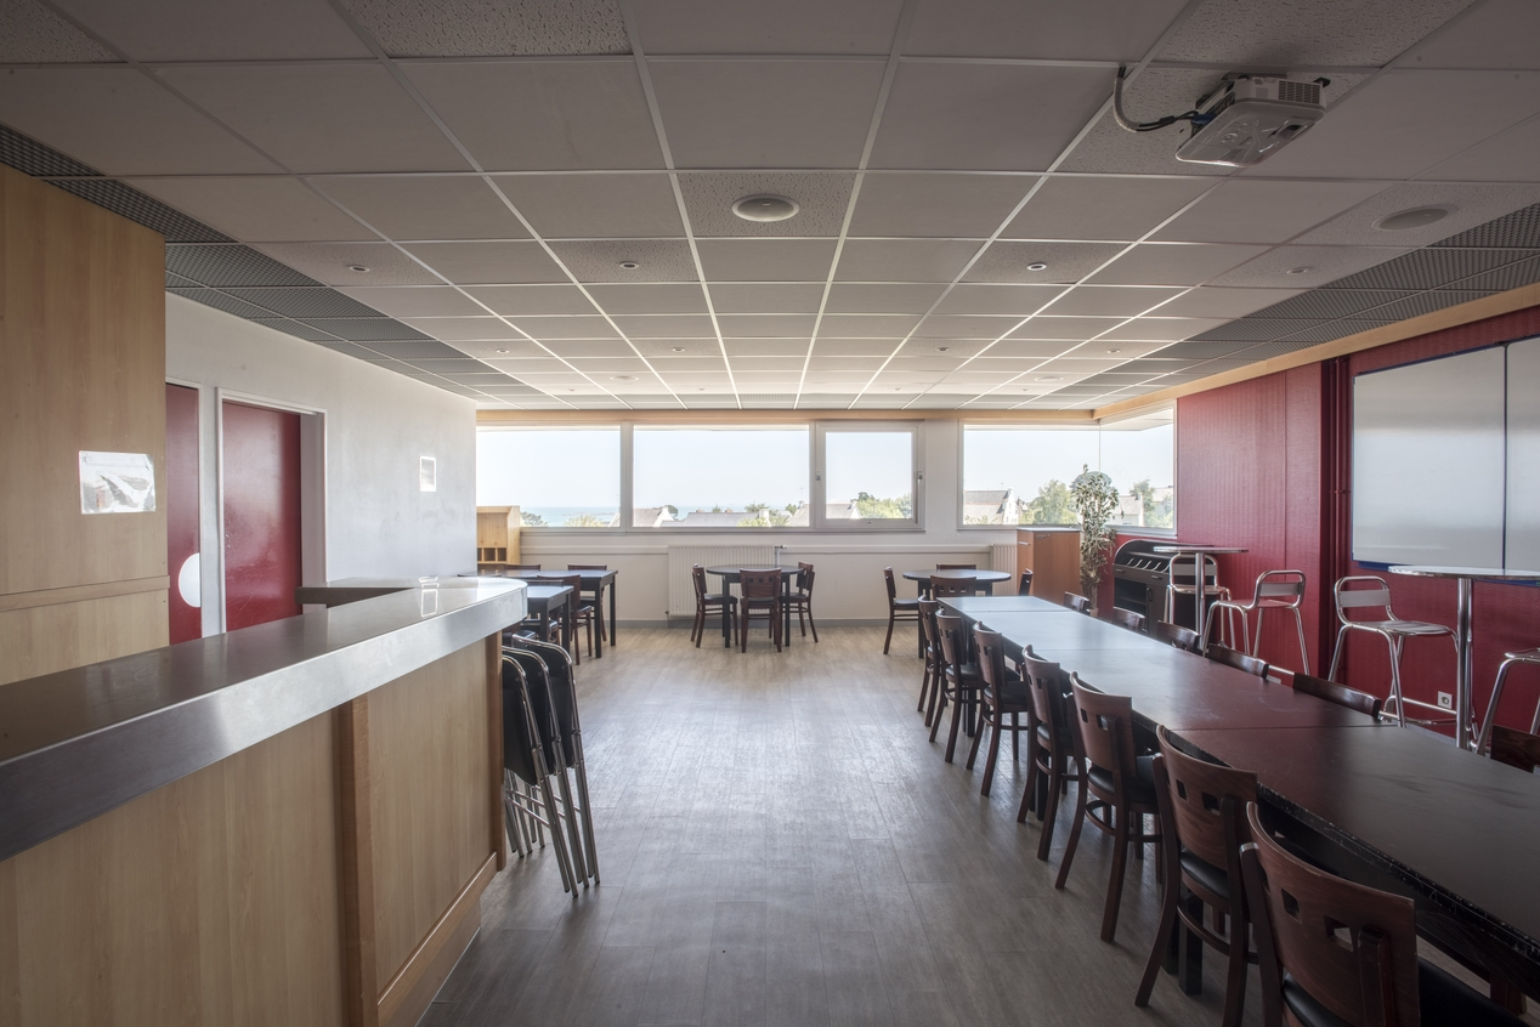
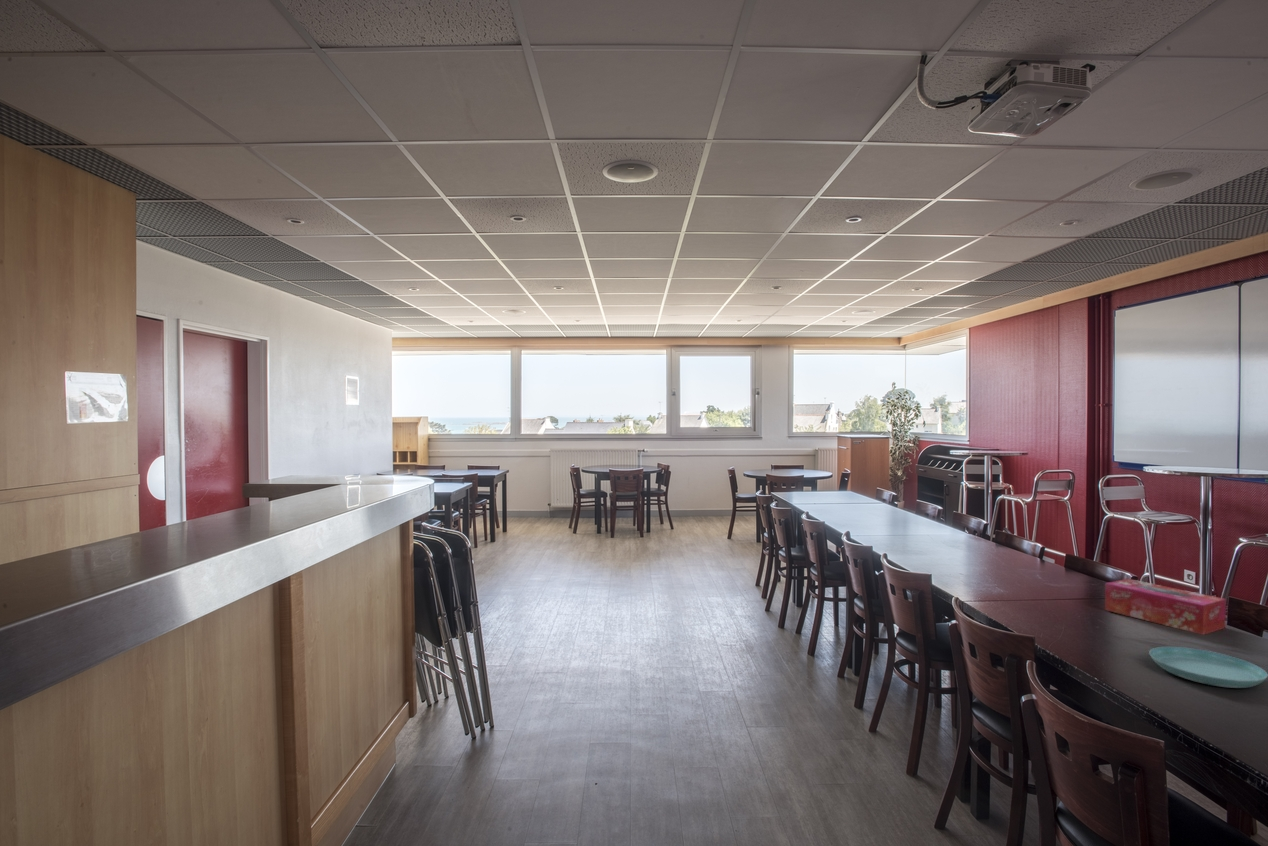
+ saucer [1148,646,1268,689]
+ tissue box [1104,578,1227,636]
